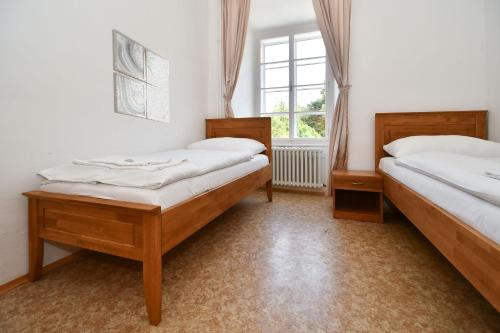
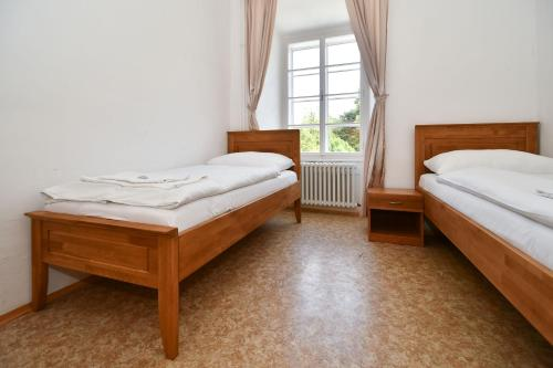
- wall art [111,28,170,124]
